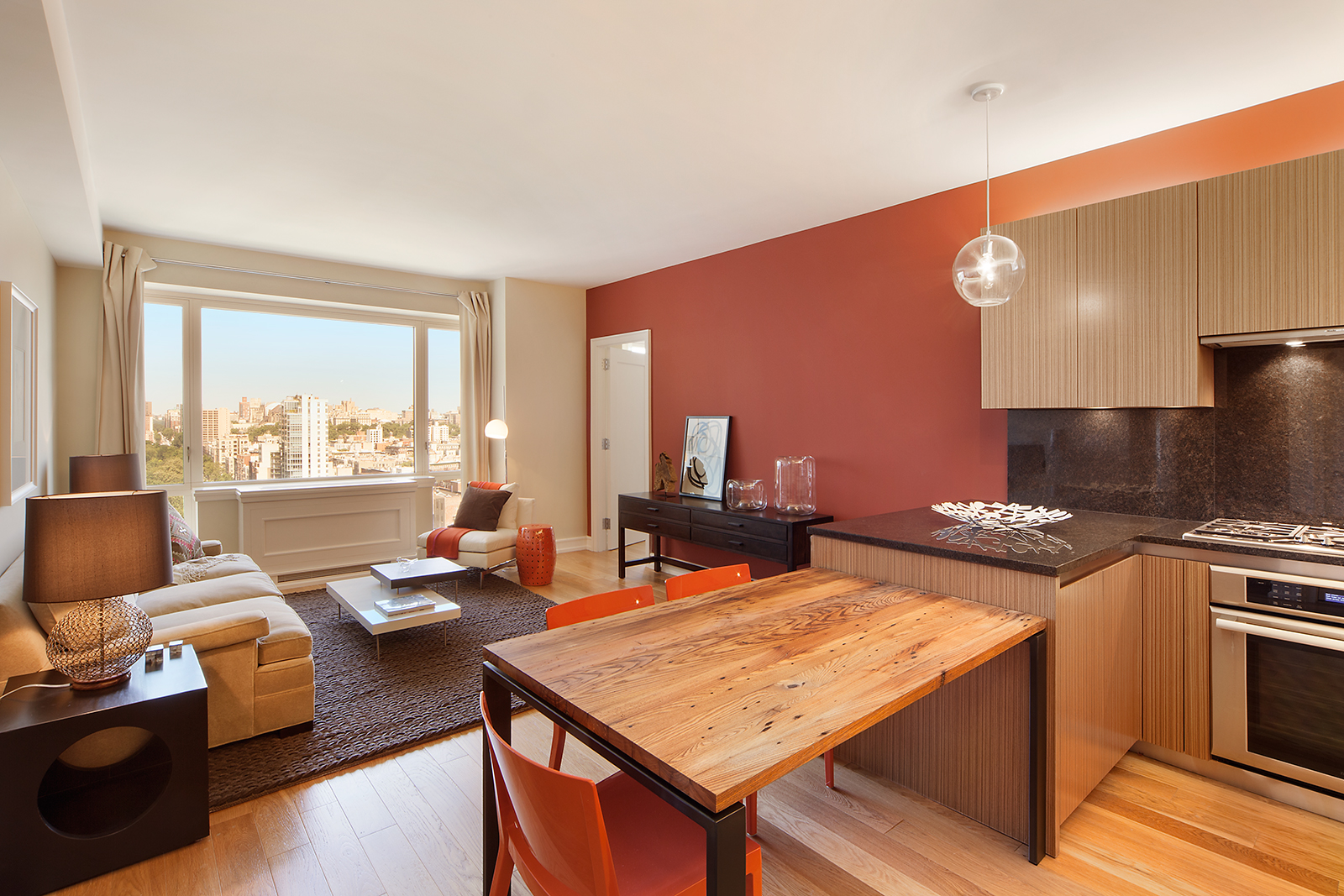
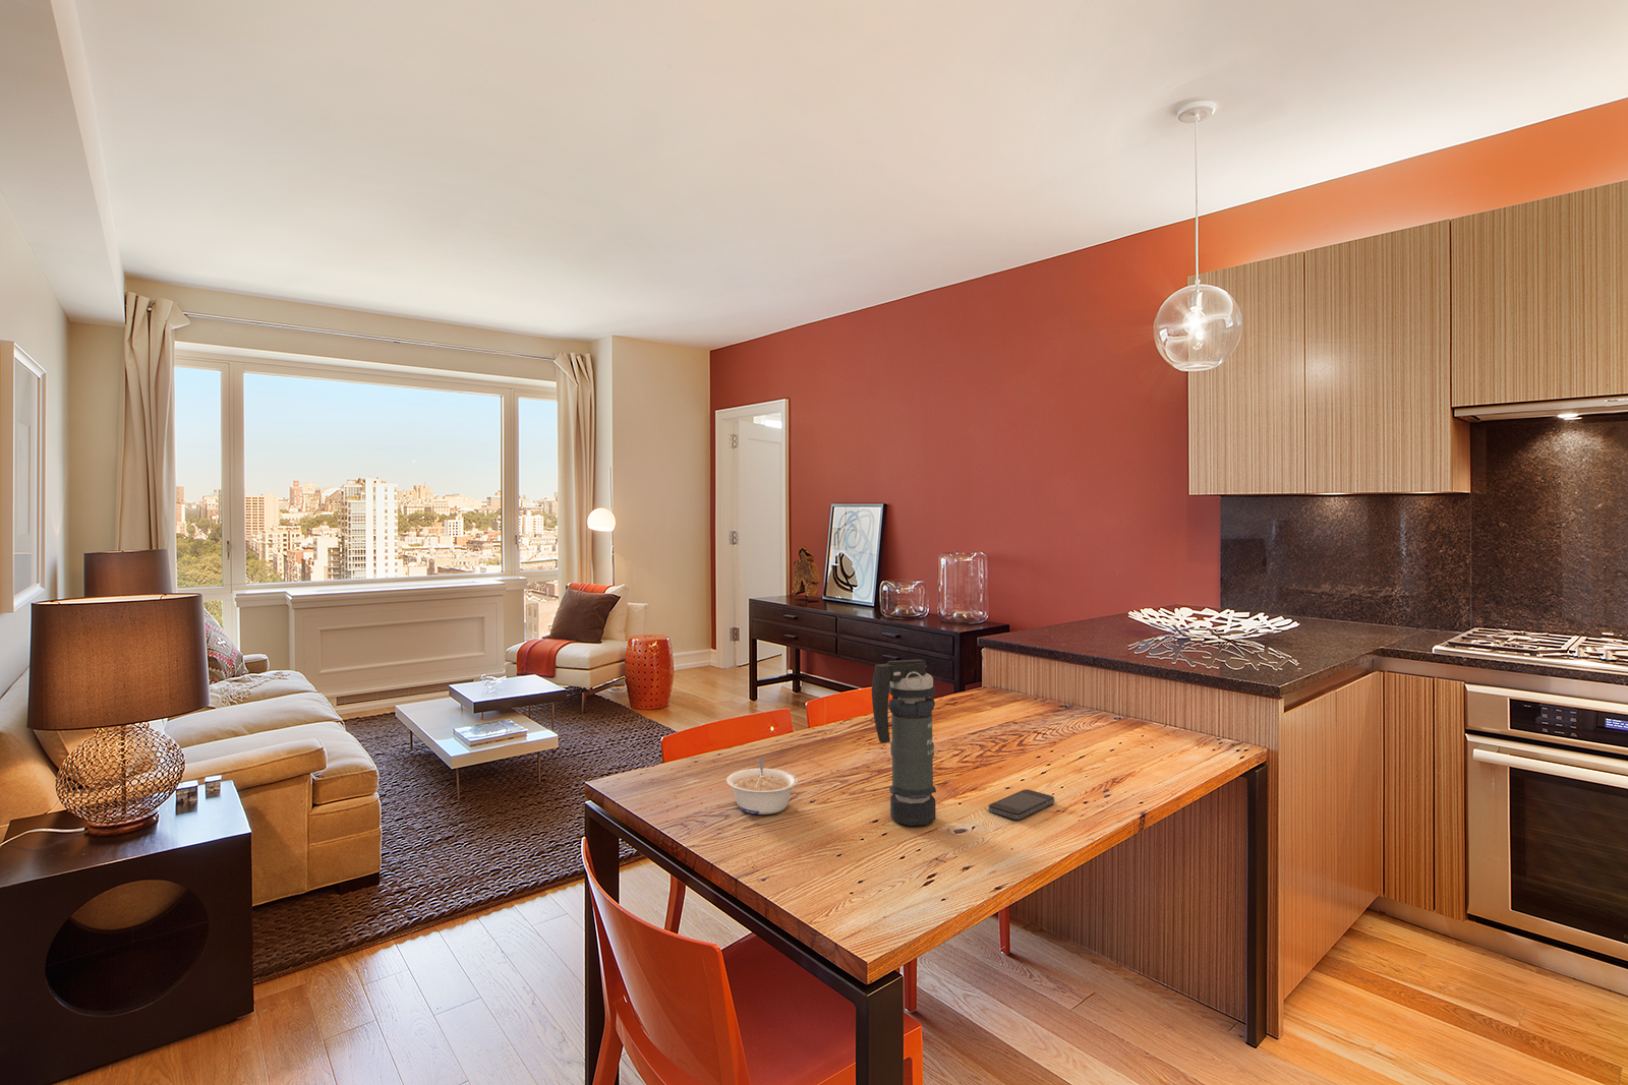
+ smoke grenade [871,659,938,827]
+ smartphone [988,788,1056,821]
+ legume [726,758,798,815]
